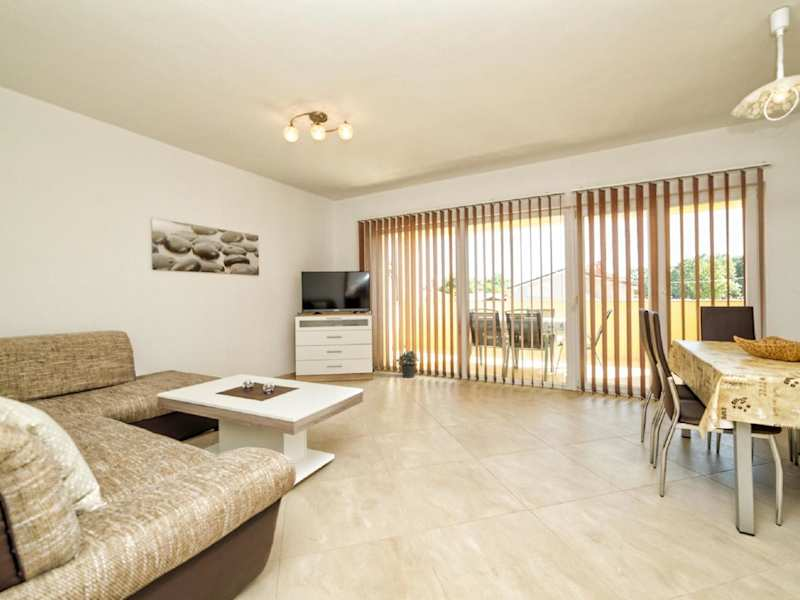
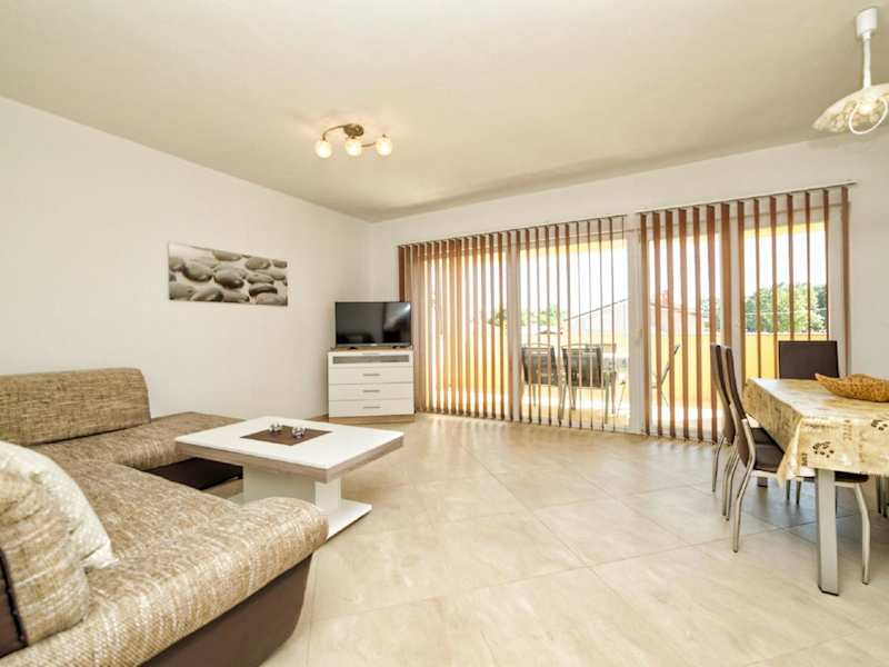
- potted plant [395,350,420,379]
